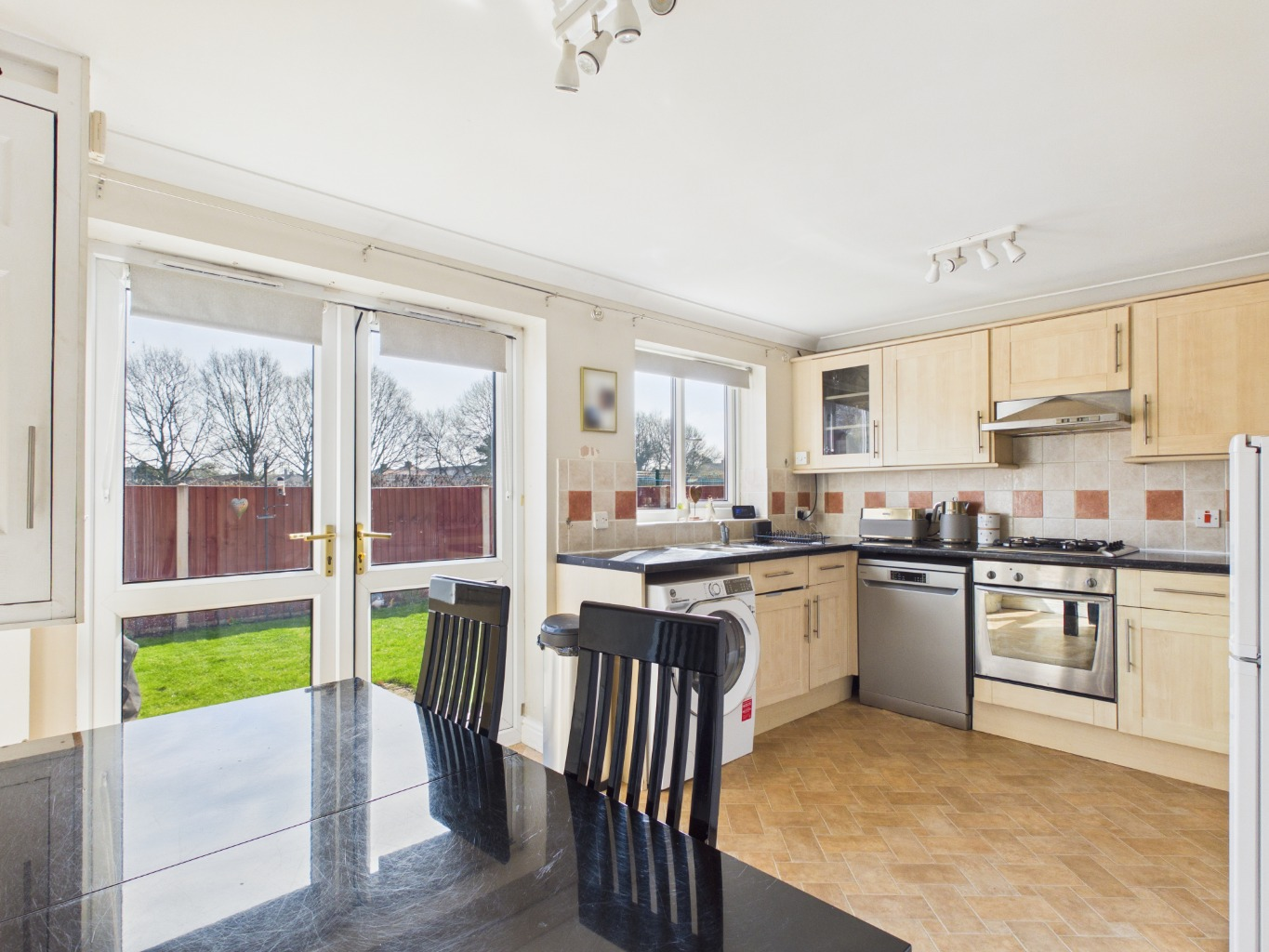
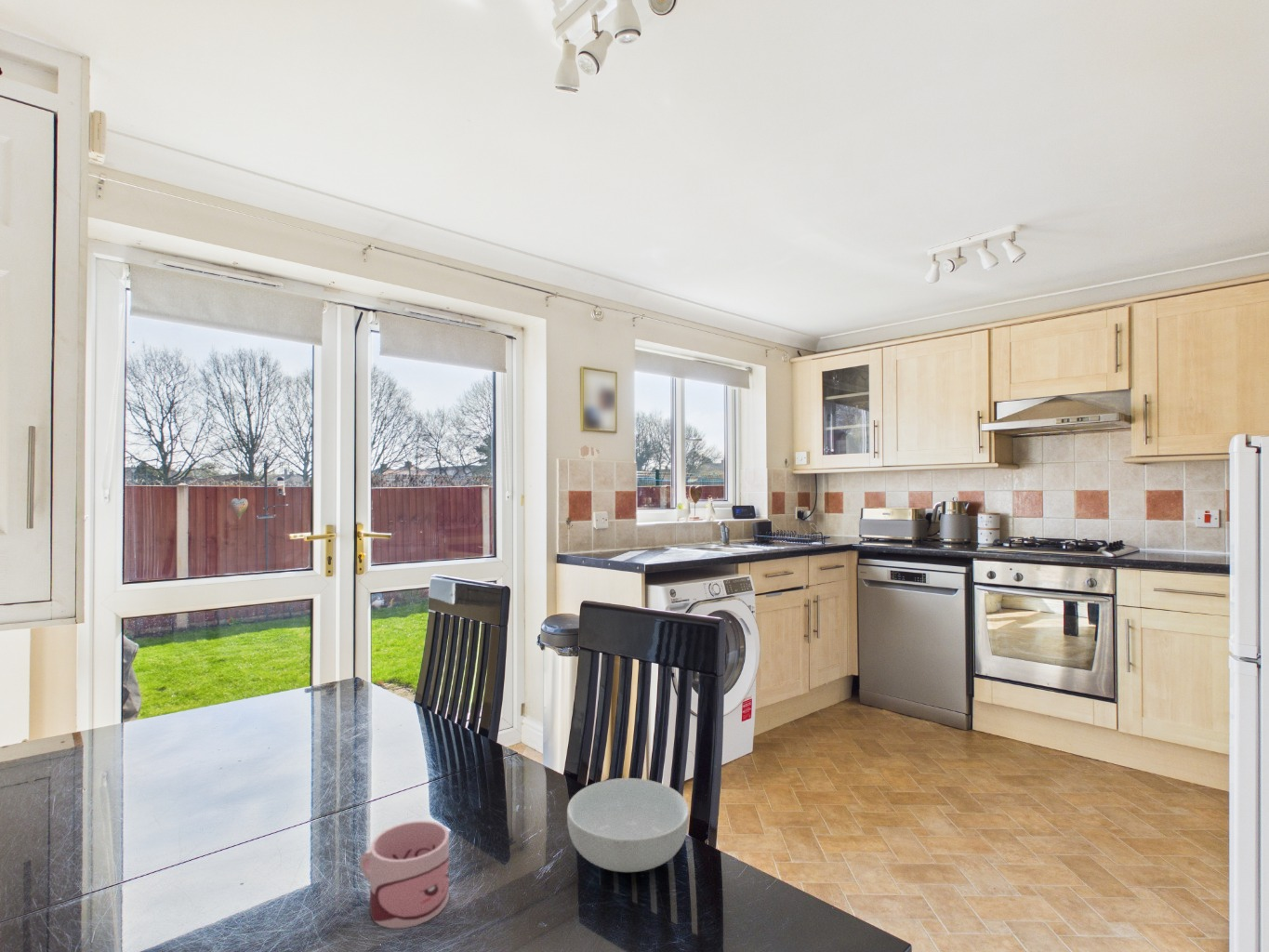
+ cereal bowl [566,777,690,873]
+ mug [359,820,450,929]
